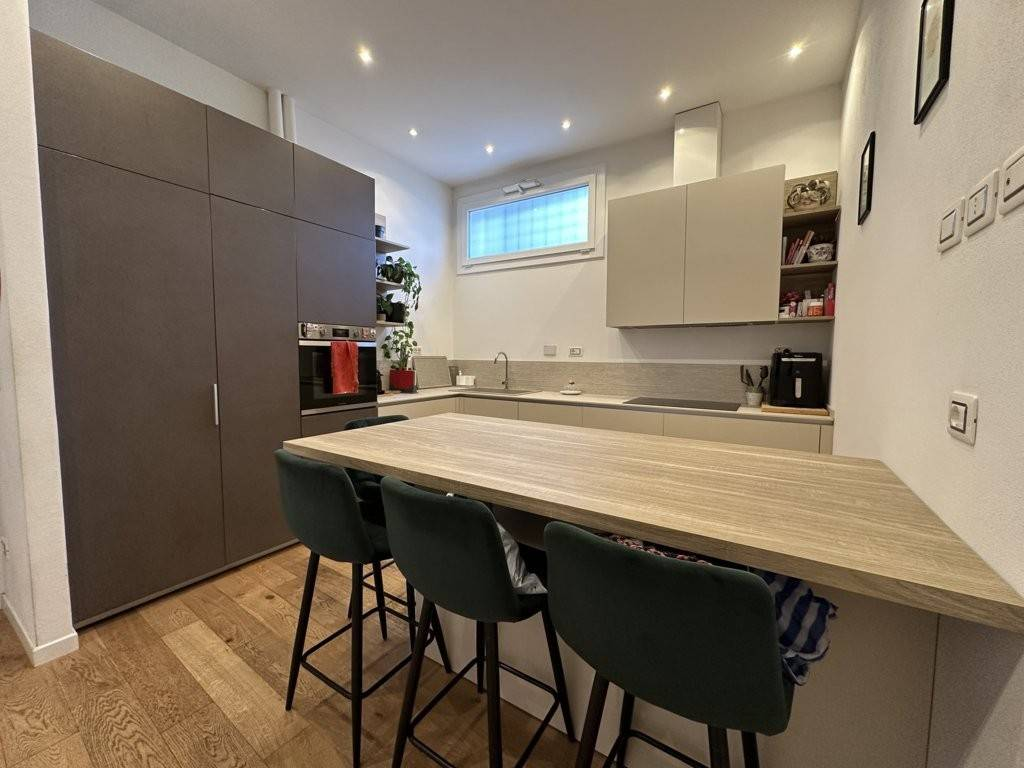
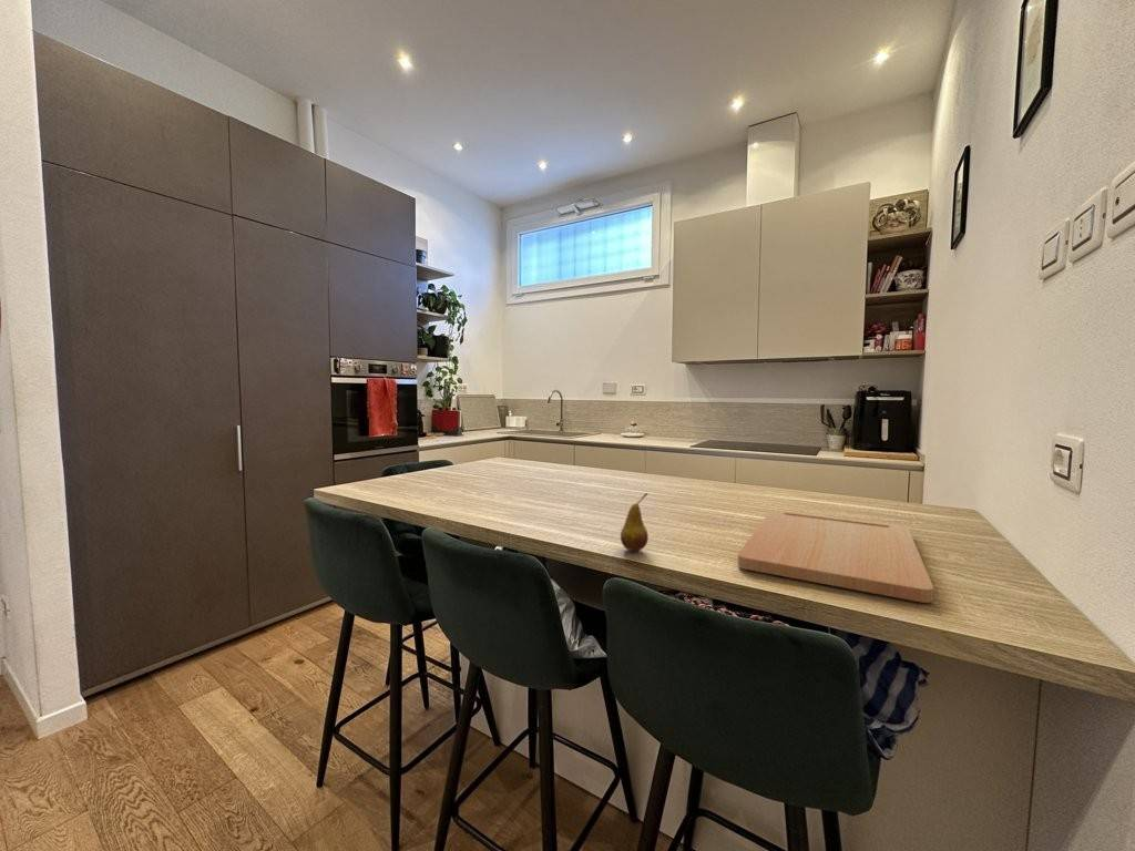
+ cutting board [736,509,934,604]
+ fruit [620,492,650,553]
